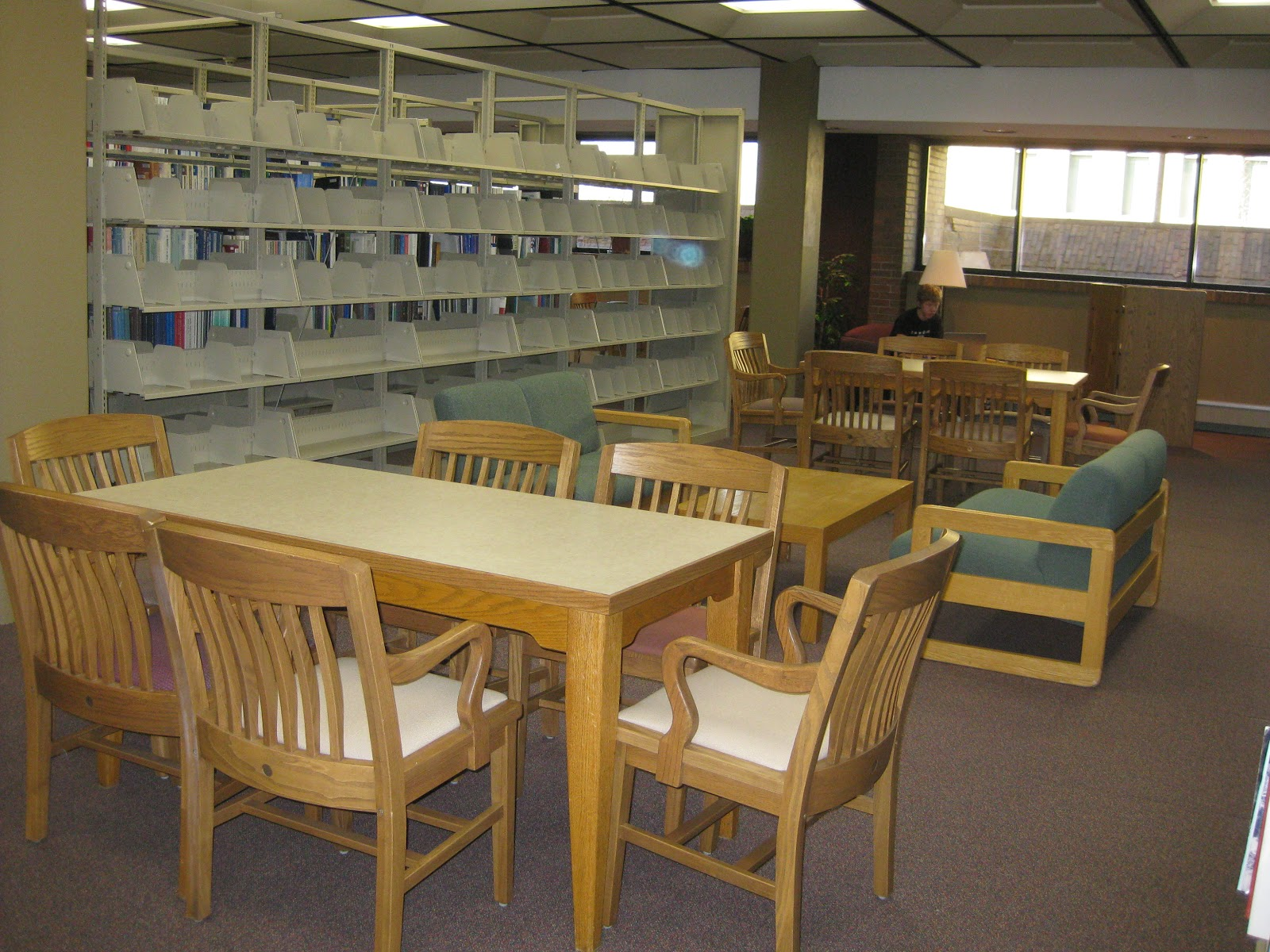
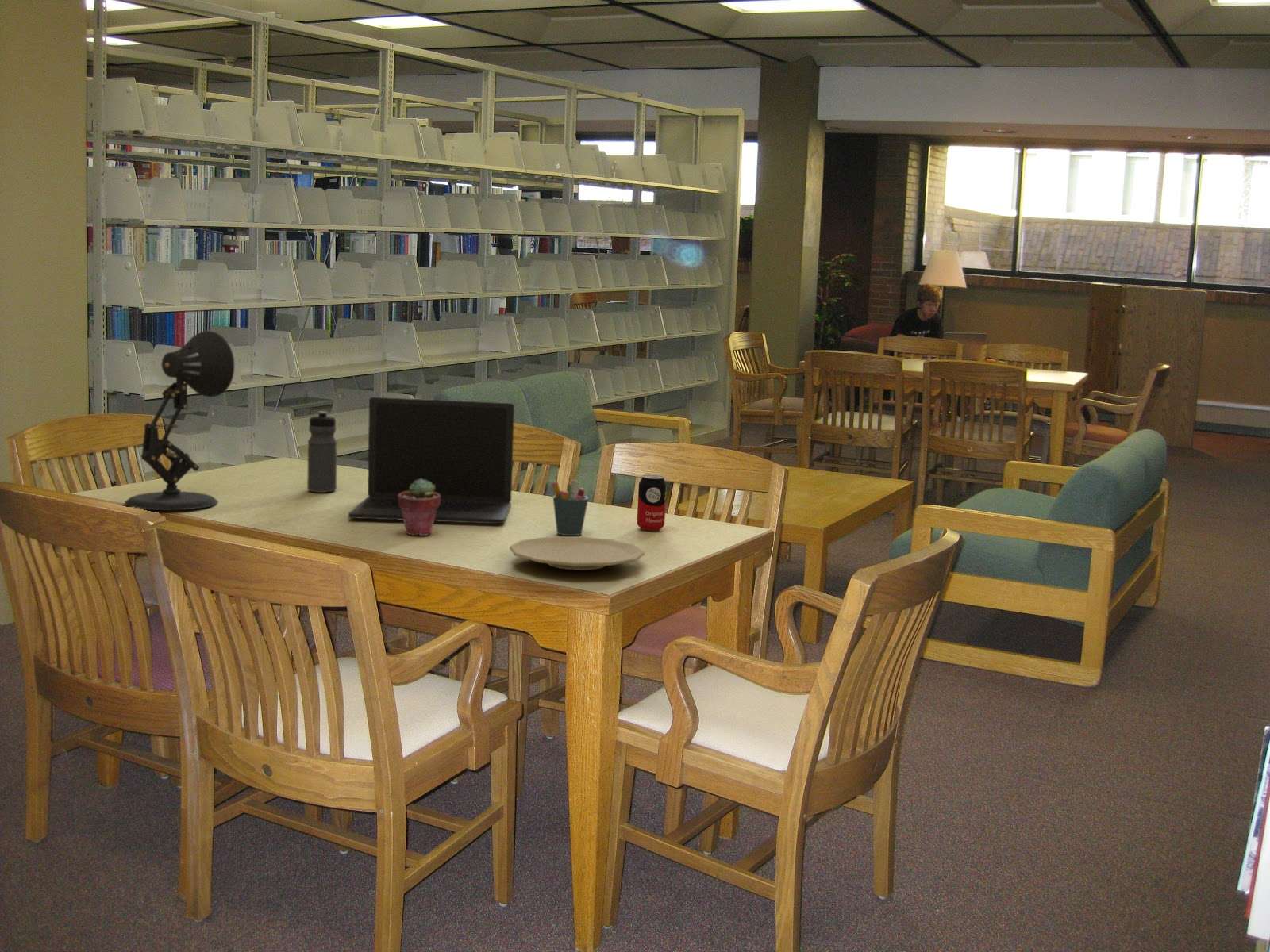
+ water bottle [306,410,337,493]
+ beverage can [637,474,668,531]
+ desk lamp [124,330,235,511]
+ laptop [348,397,515,524]
+ potted succulent [398,479,441,536]
+ pen holder [551,479,589,536]
+ plate [509,536,645,571]
